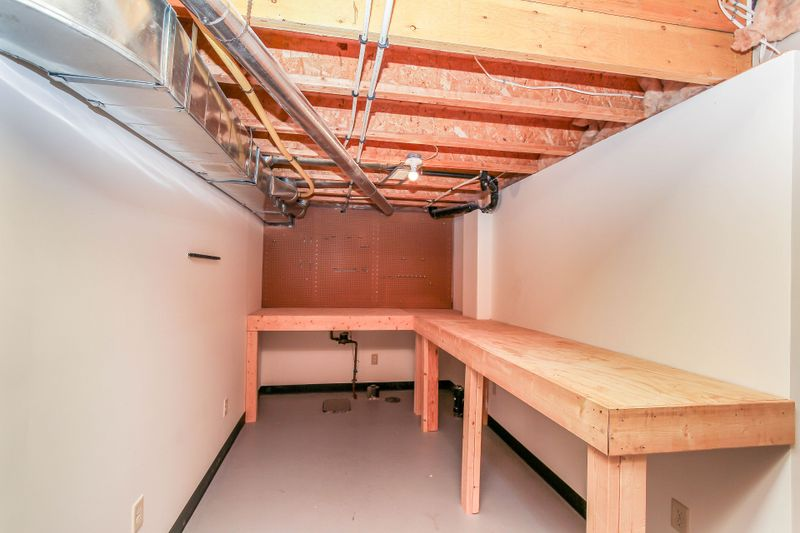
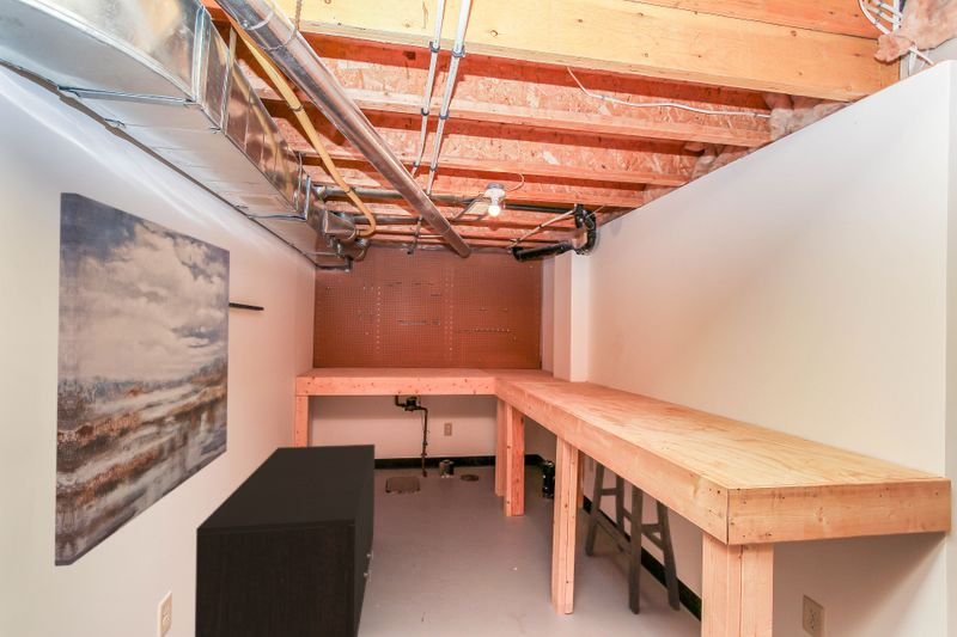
+ wall art [54,191,231,568]
+ storage cabinet [194,443,376,637]
+ stool [584,461,682,615]
